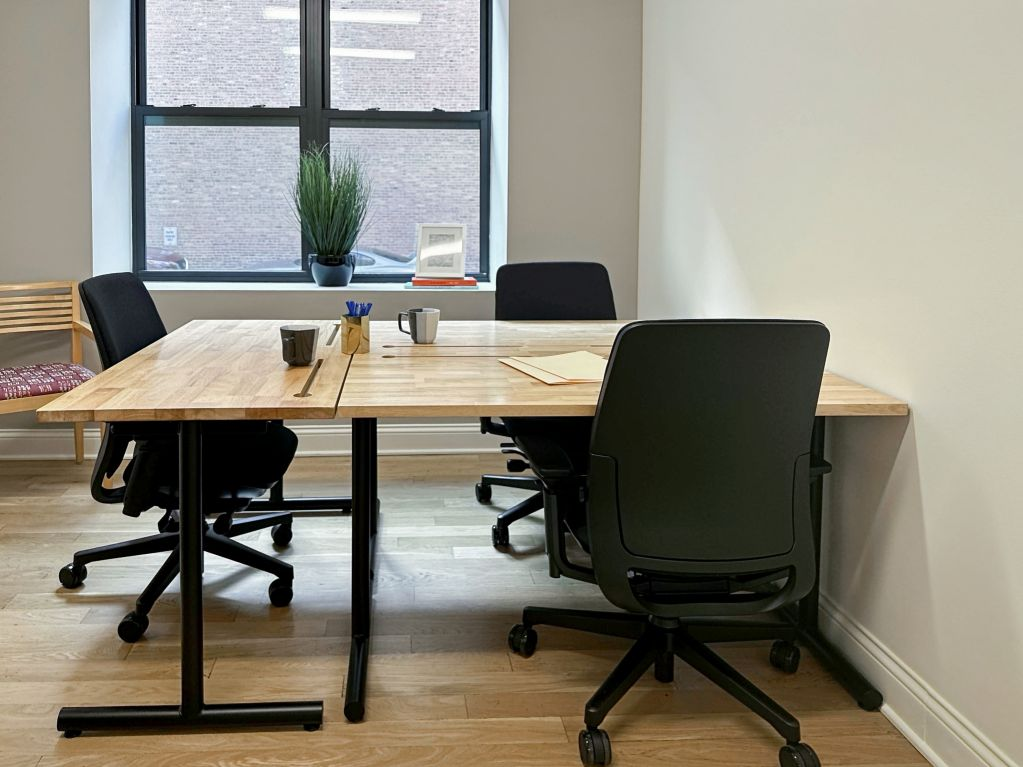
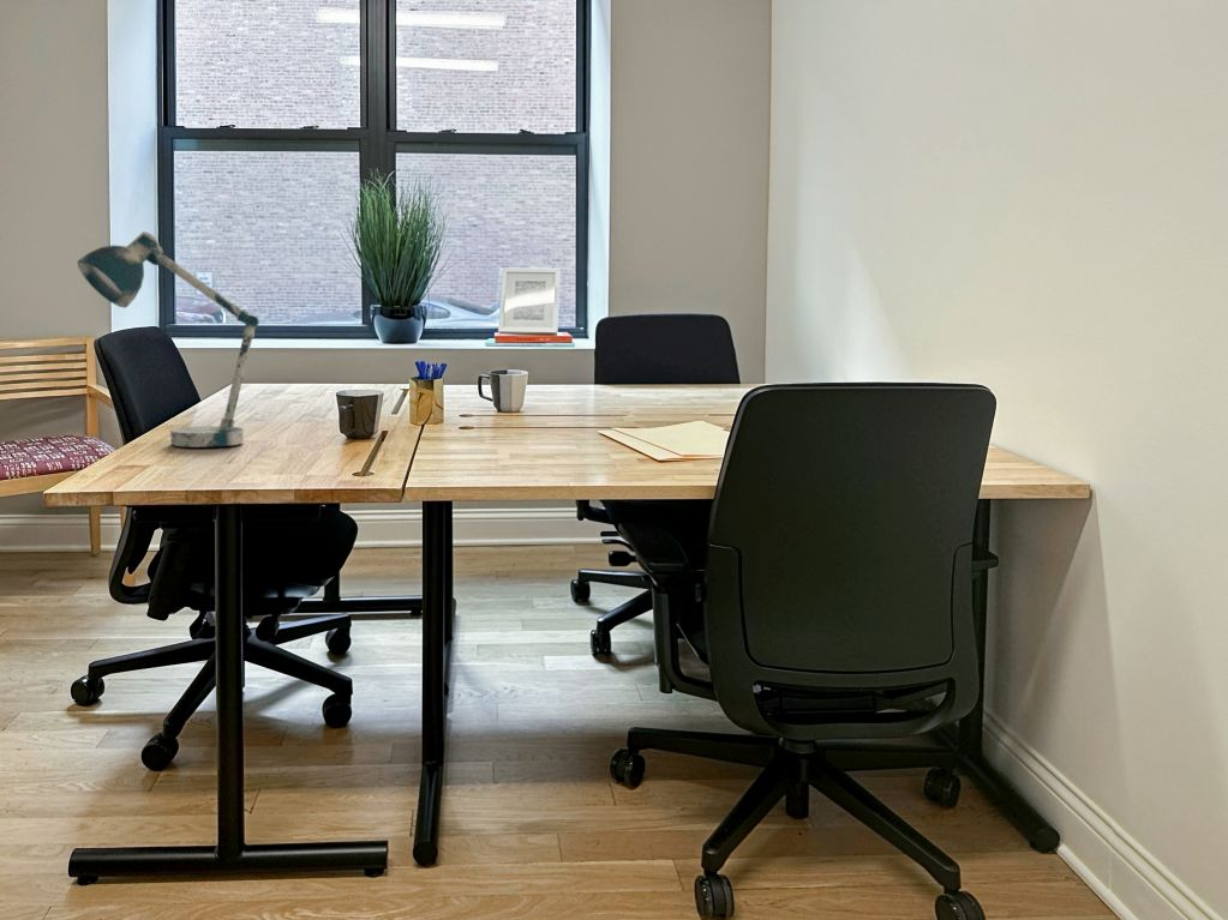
+ desk lamp [77,230,260,449]
